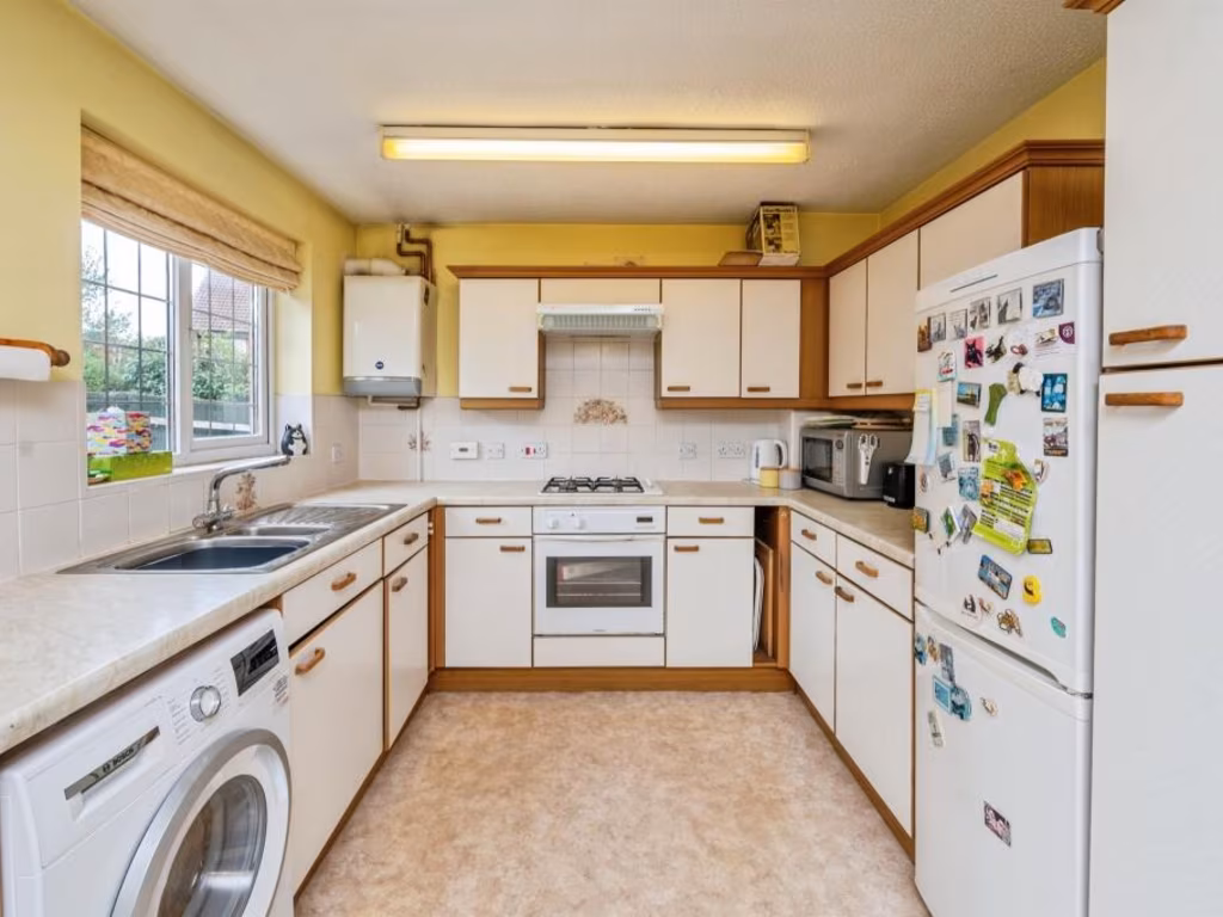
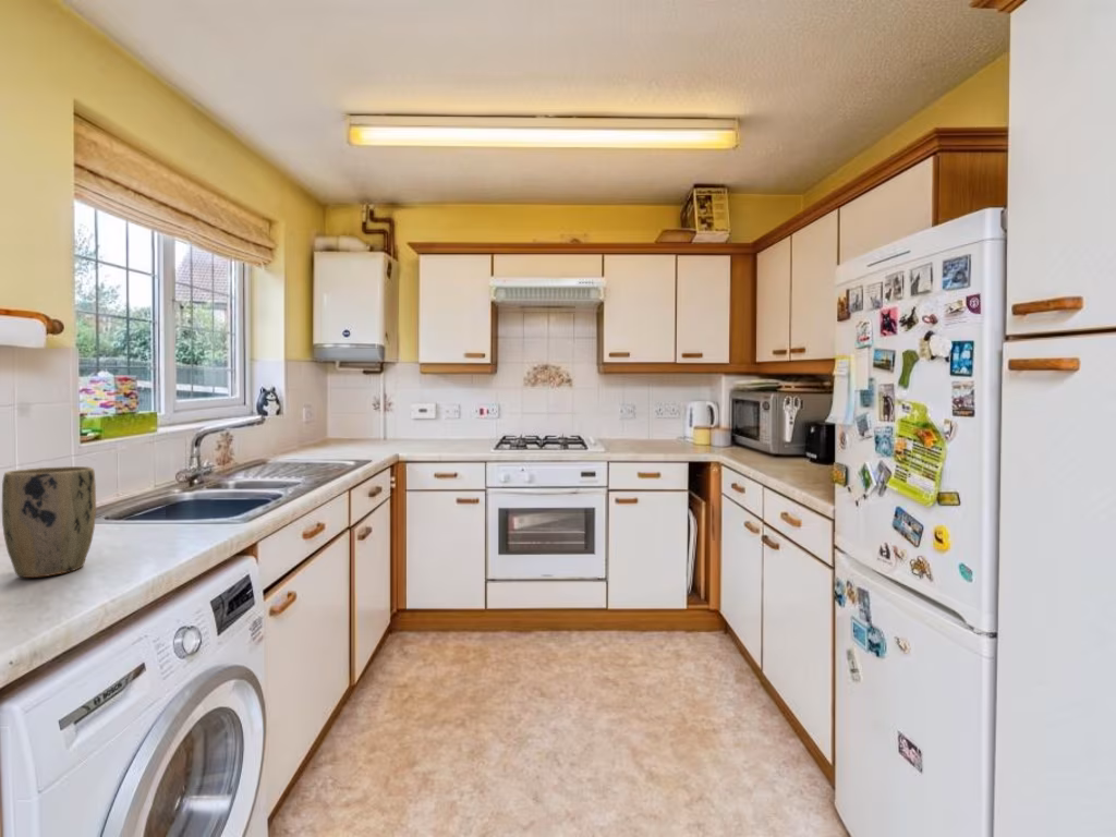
+ plant pot [1,465,97,579]
